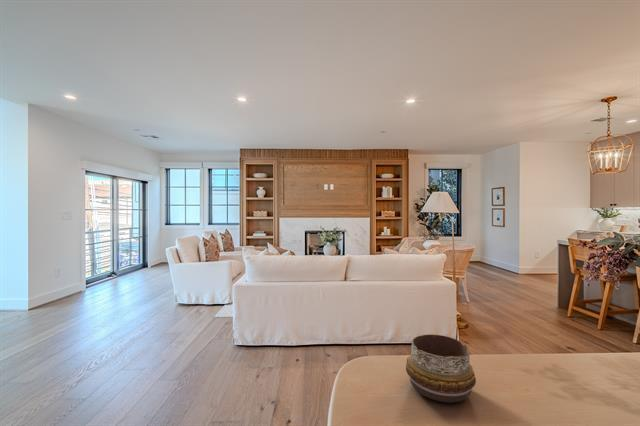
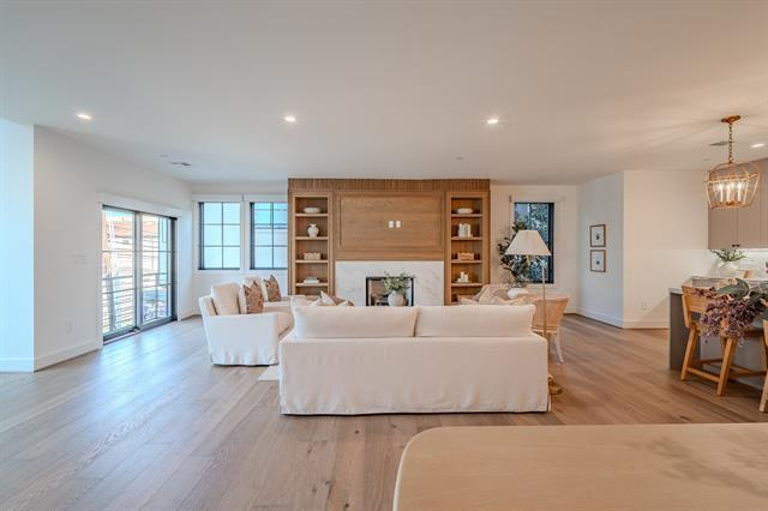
- decorative bowl [405,333,477,404]
